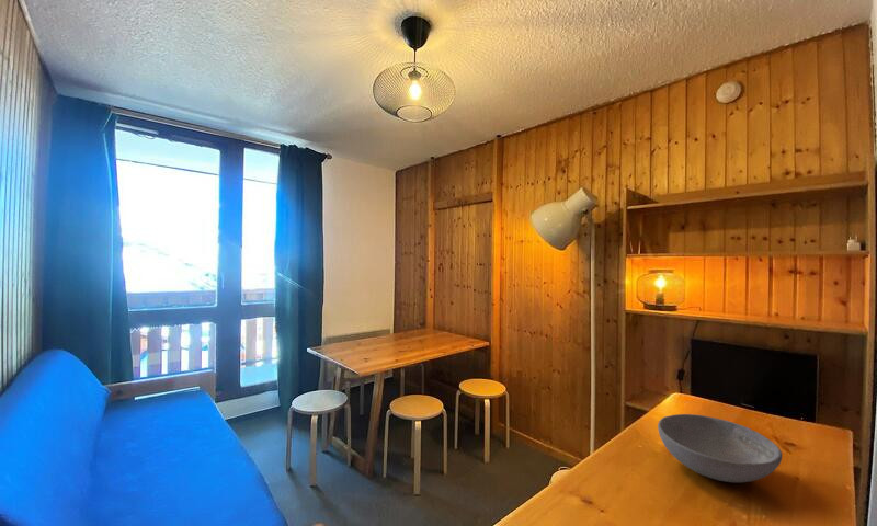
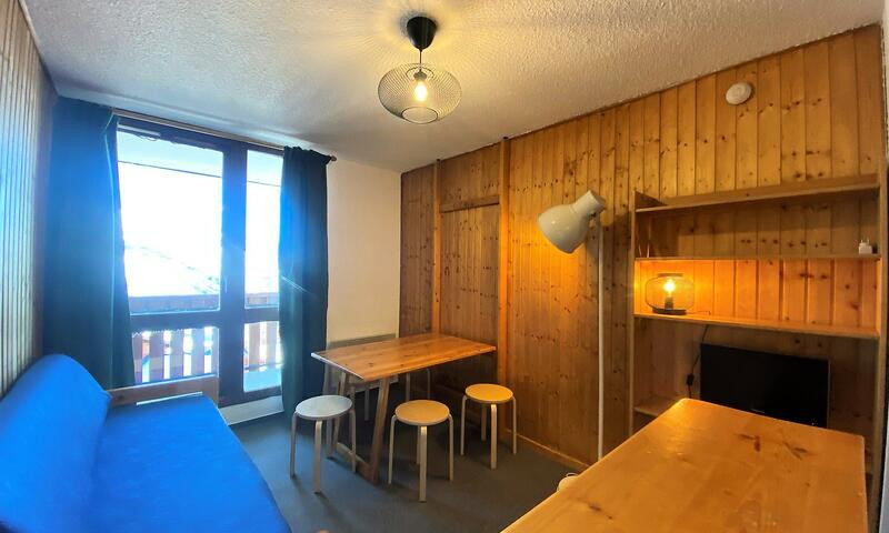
- bowl [657,413,783,483]
